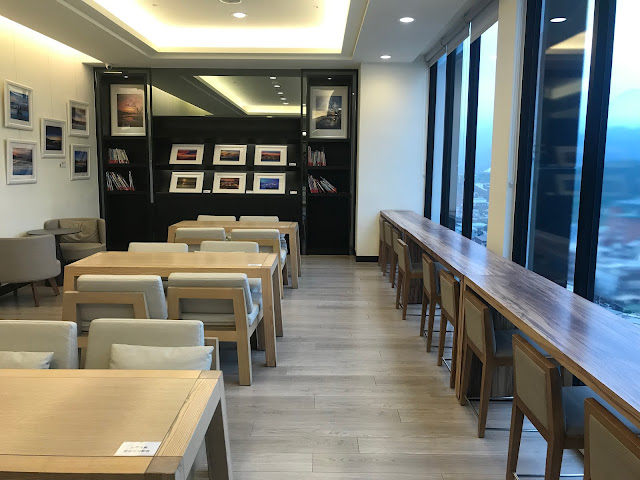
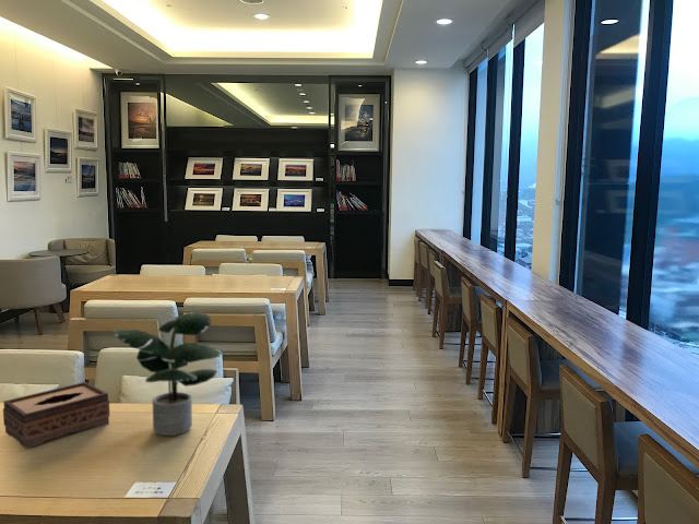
+ tissue box [2,381,110,450]
+ potted plant [112,311,224,437]
